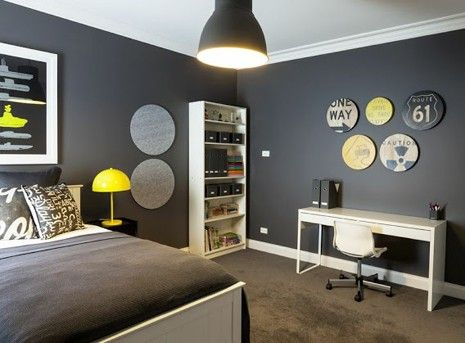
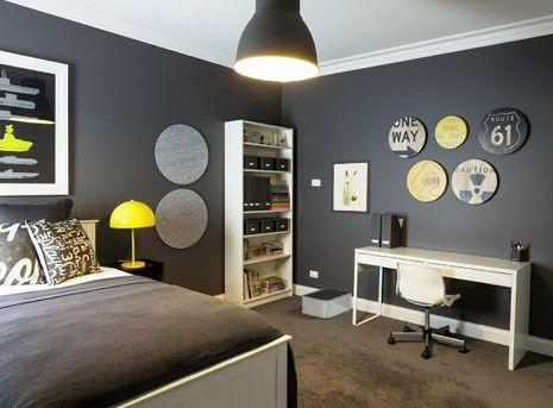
+ storage bin [301,287,352,320]
+ wall art [331,158,372,215]
